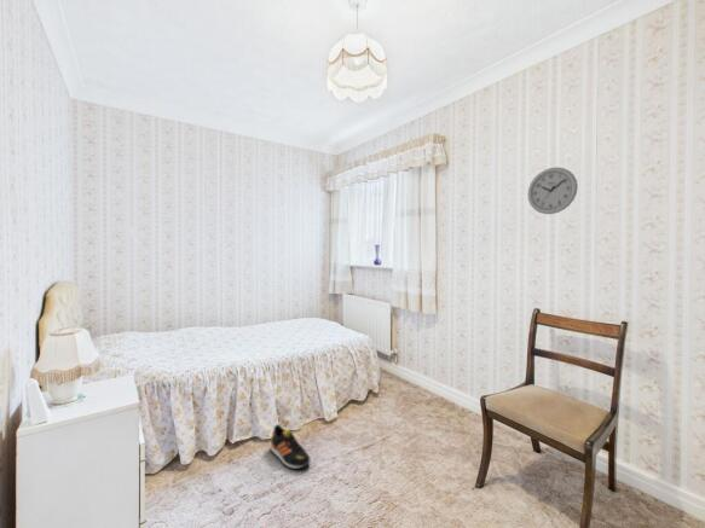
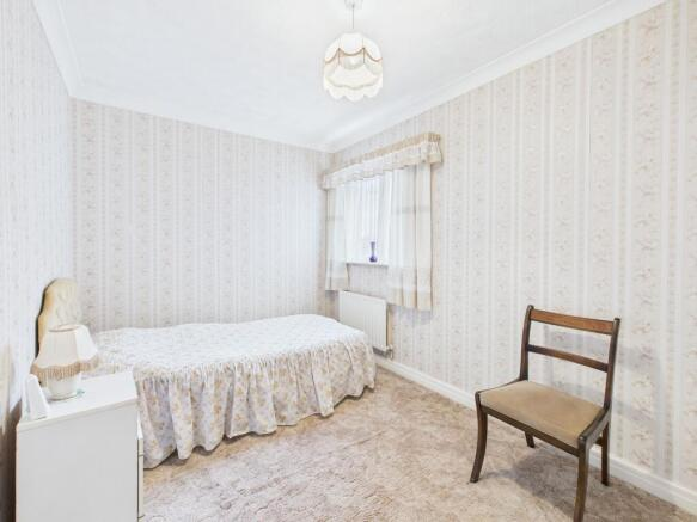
- shoe [270,423,311,470]
- wall clock [527,167,579,215]
